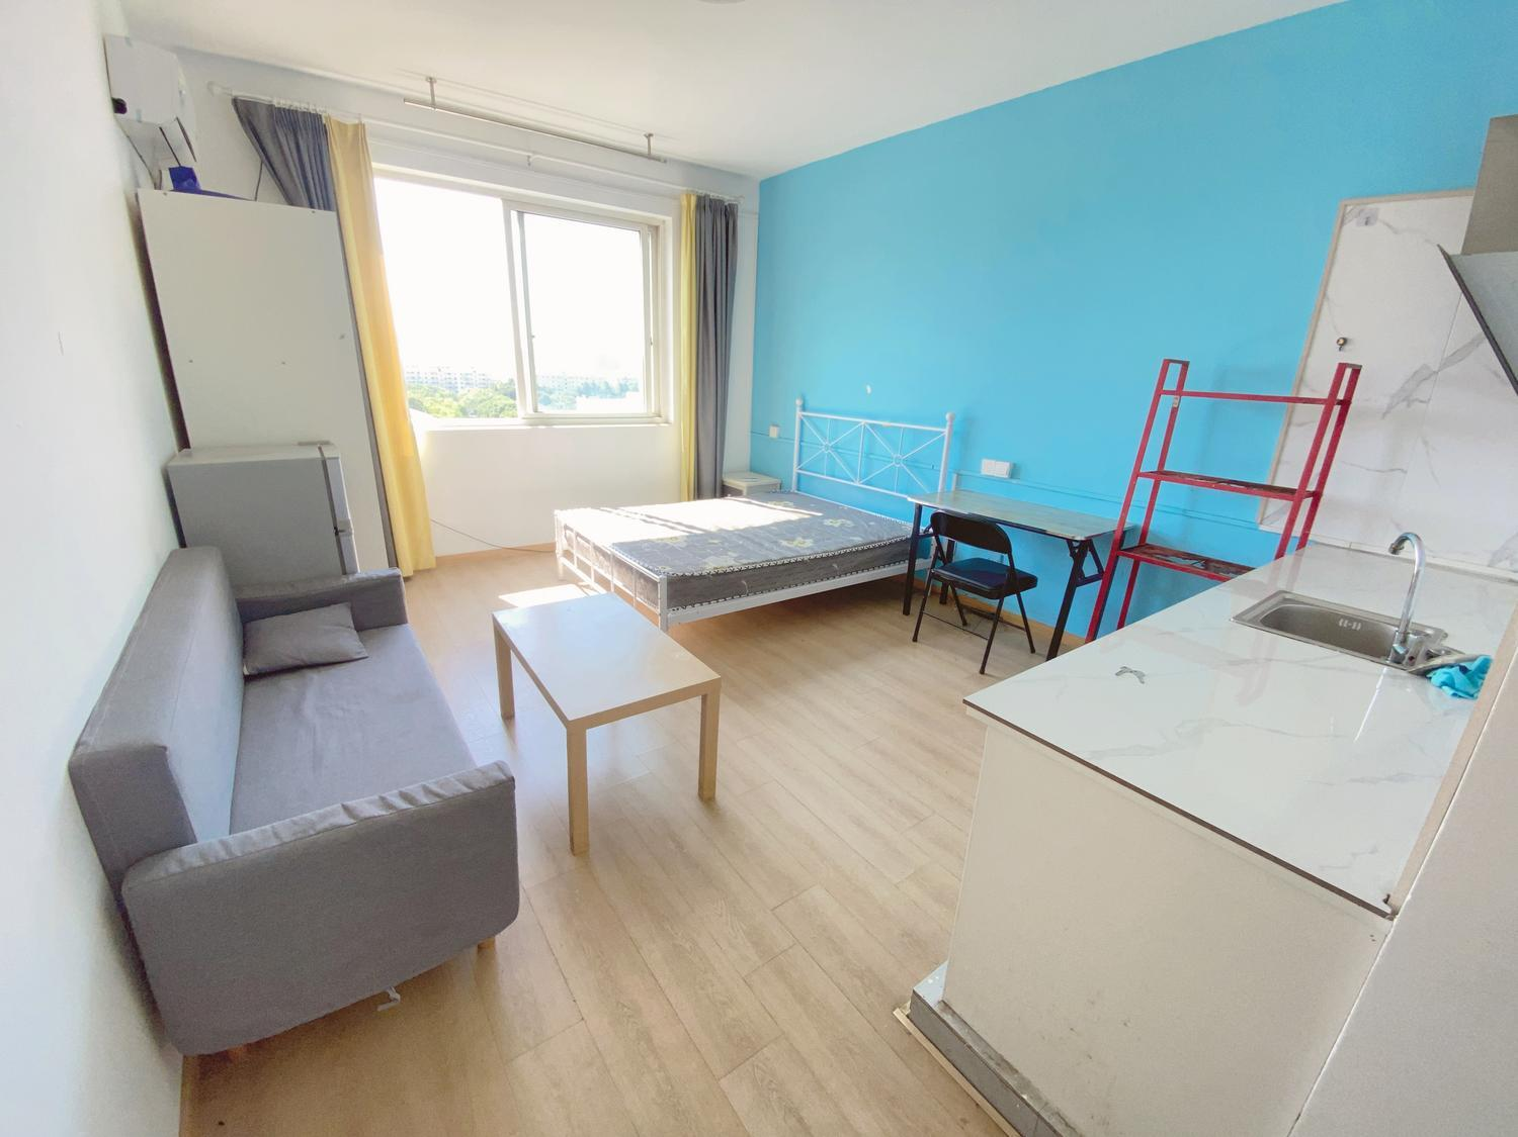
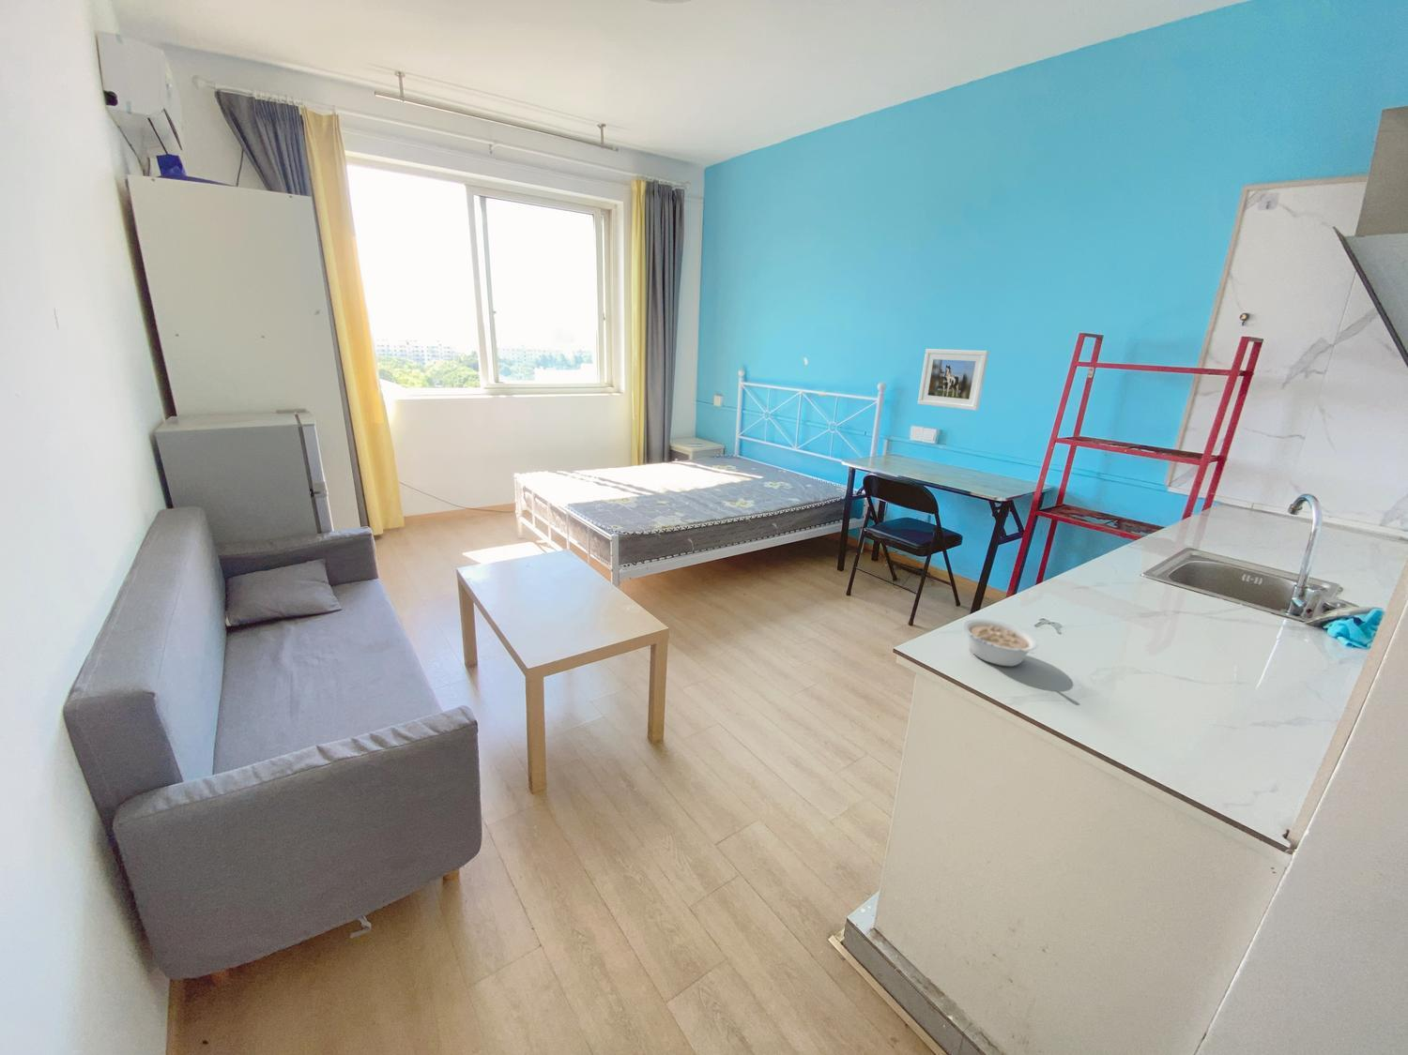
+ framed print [917,348,989,411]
+ legume [962,618,1039,668]
